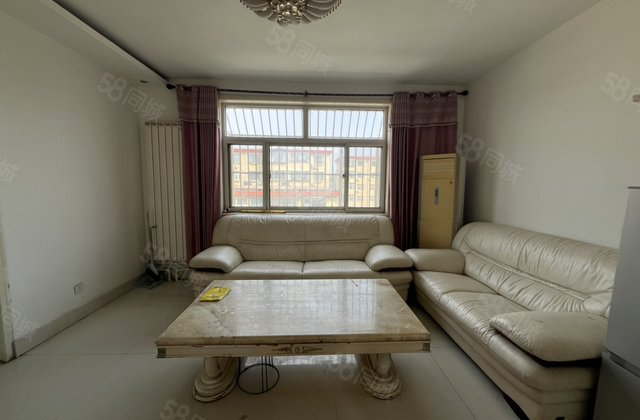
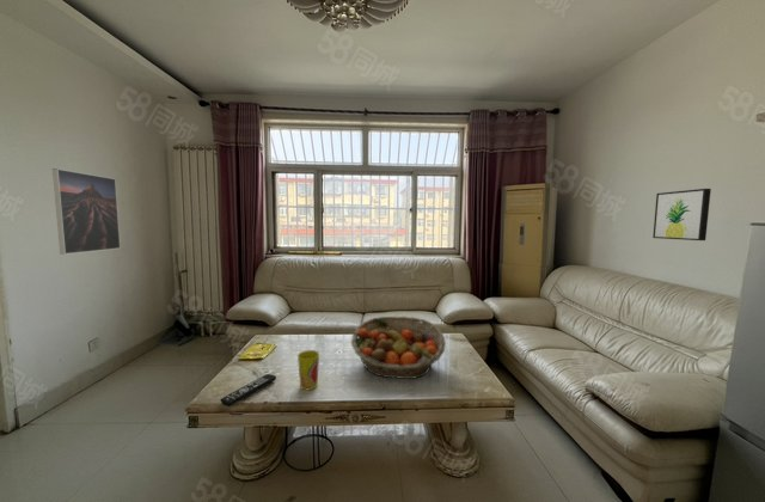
+ wall art [651,188,712,241]
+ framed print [51,167,122,256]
+ remote control [219,373,277,408]
+ cup [296,349,320,391]
+ fruit basket [350,316,447,380]
